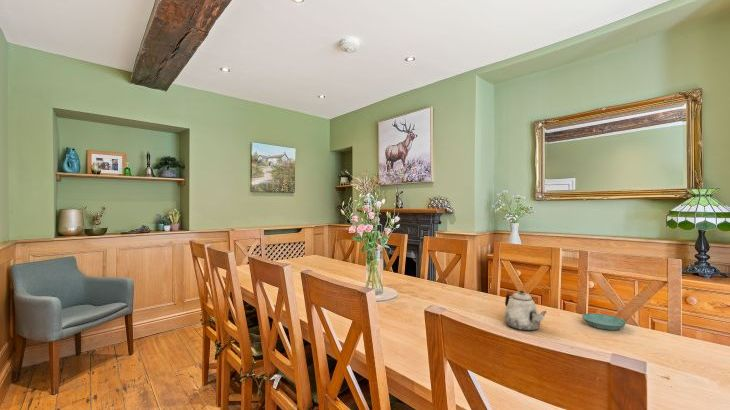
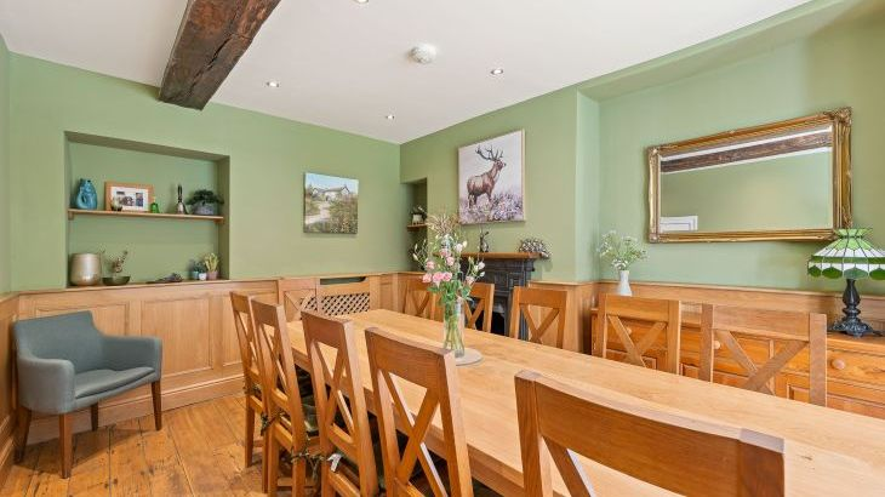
- saucer [581,312,627,331]
- teapot [503,290,548,332]
